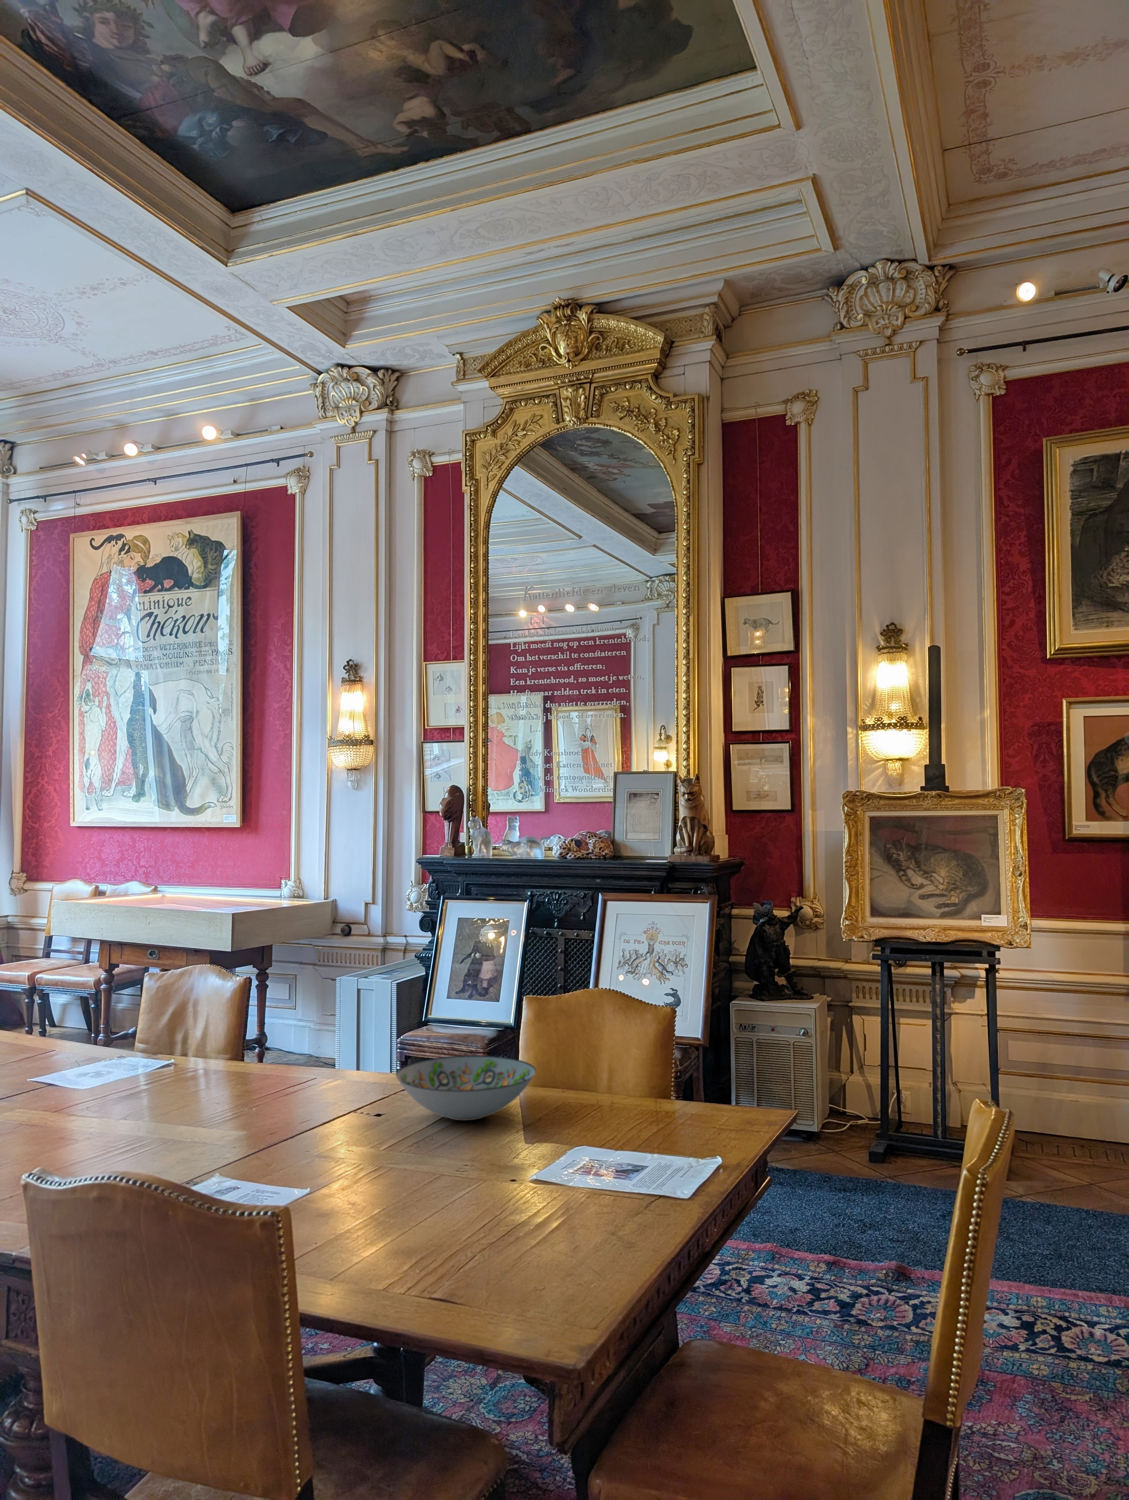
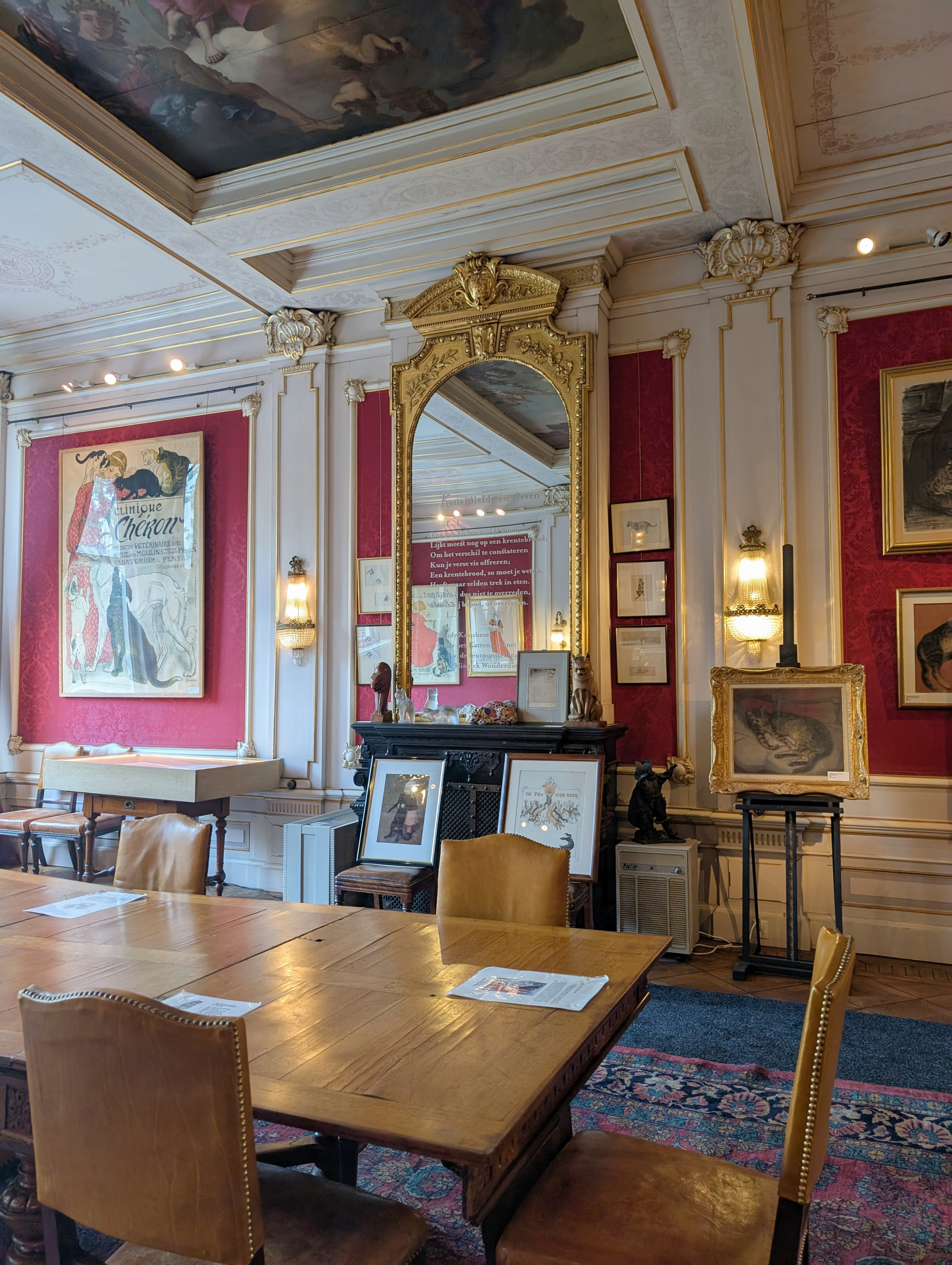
- decorative bowl [396,1055,536,1121]
